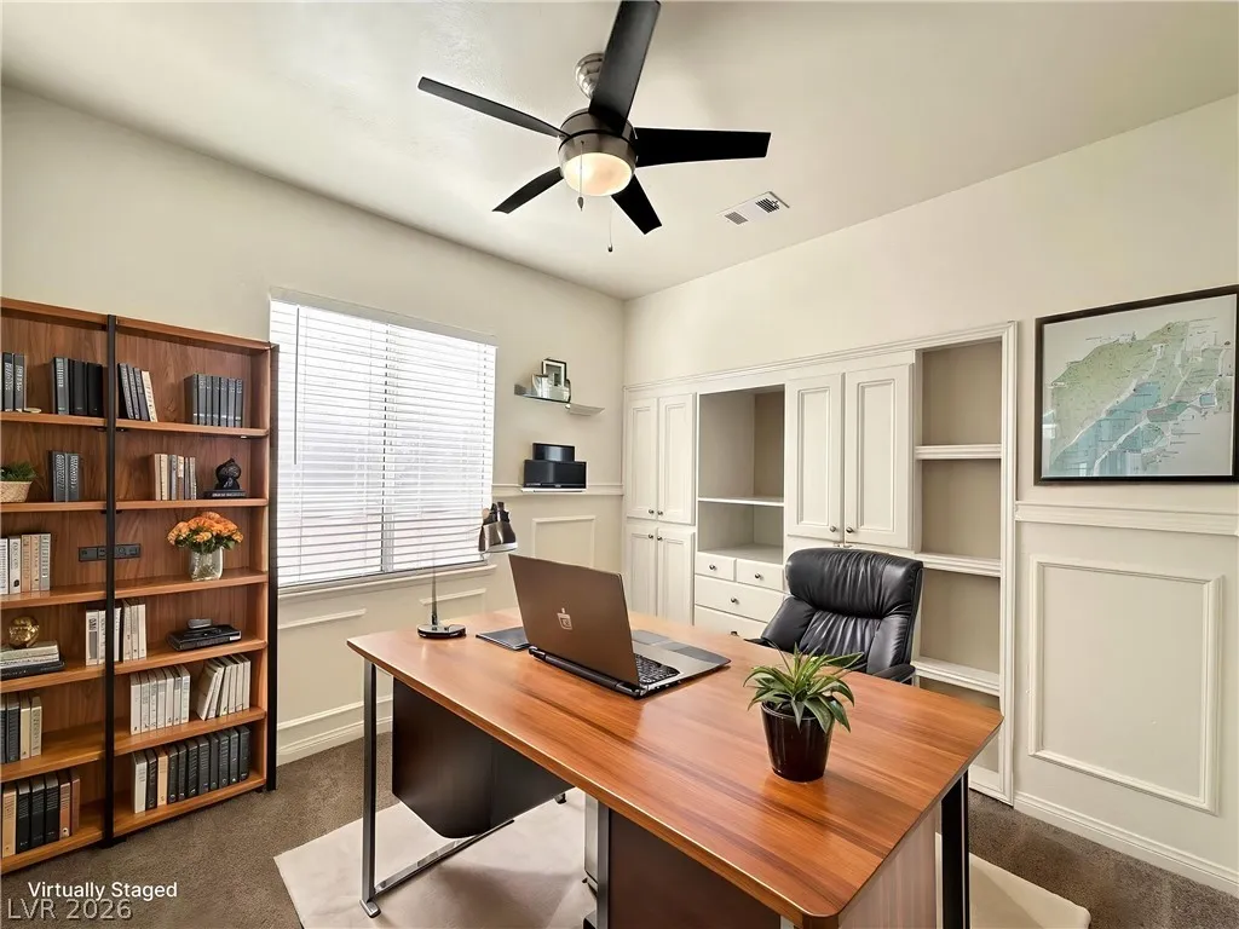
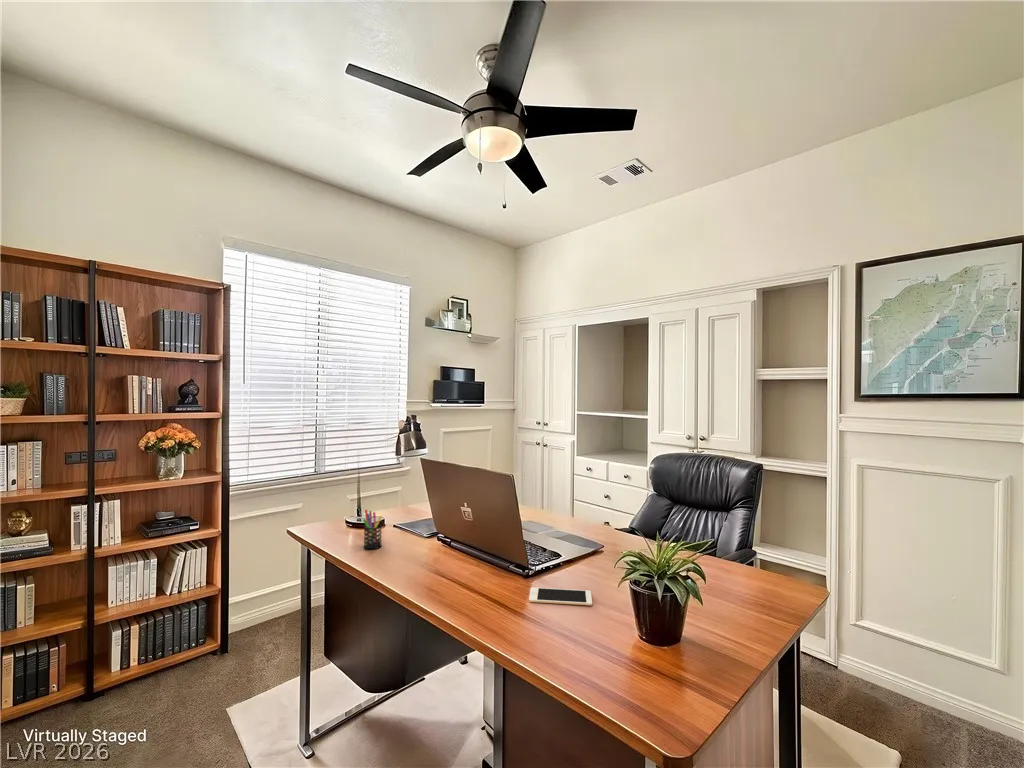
+ cell phone [528,586,593,607]
+ pen holder [362,509,383,550]
